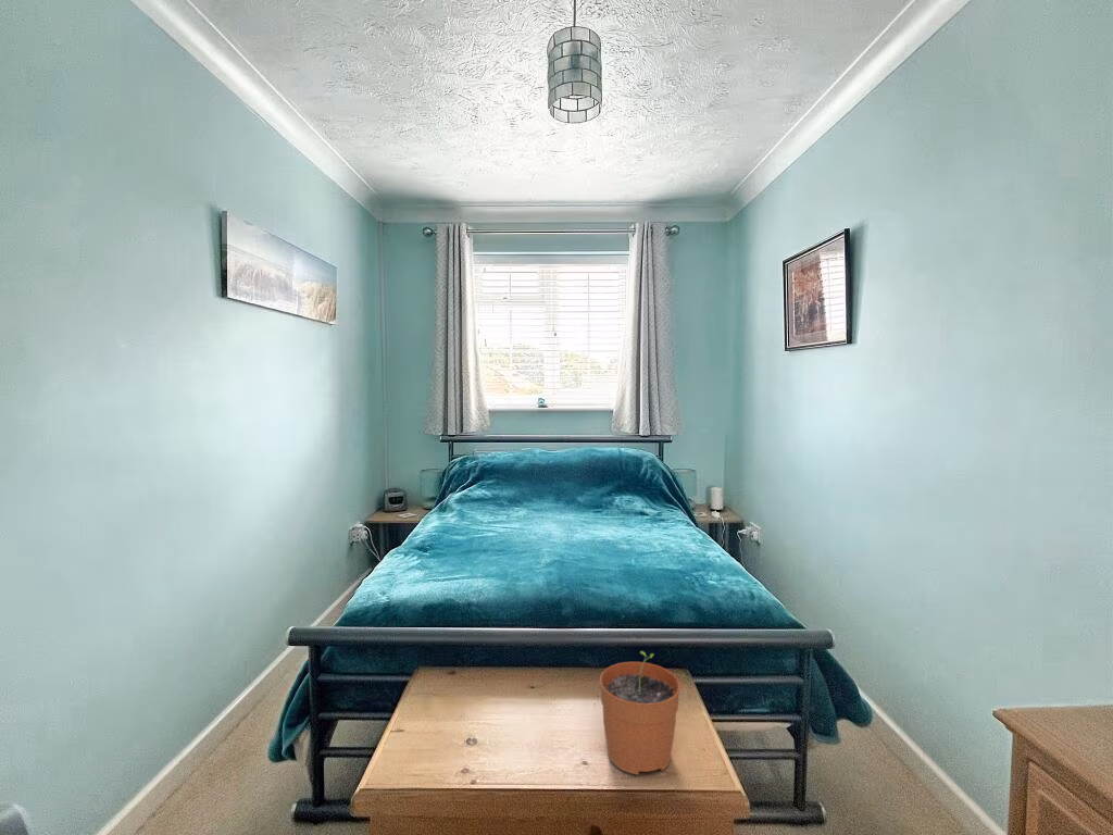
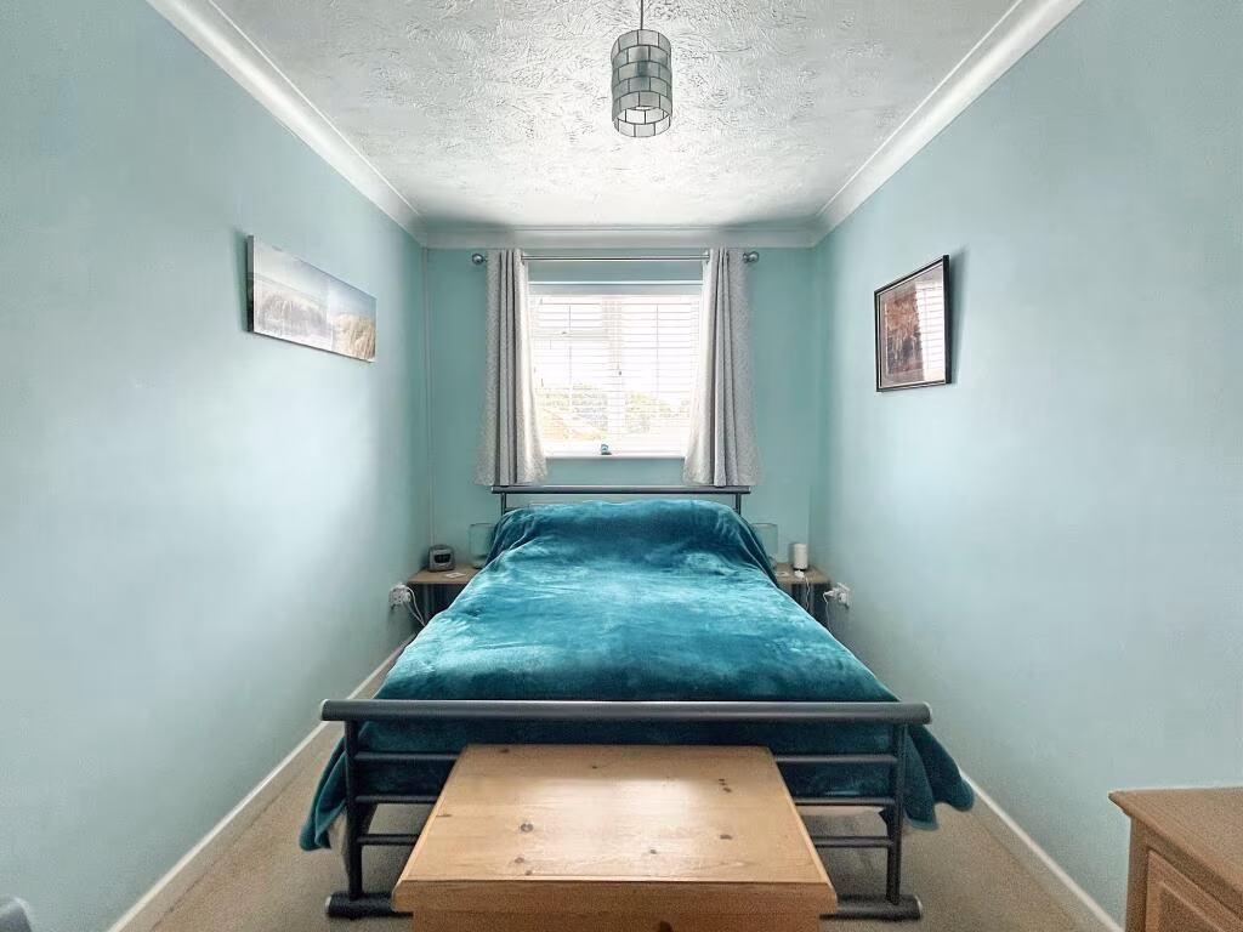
- plant pot [599,650,681,776]
